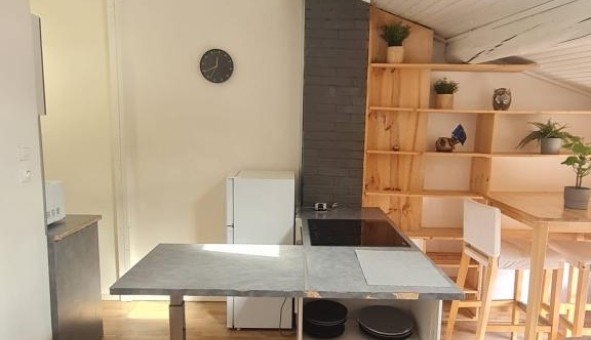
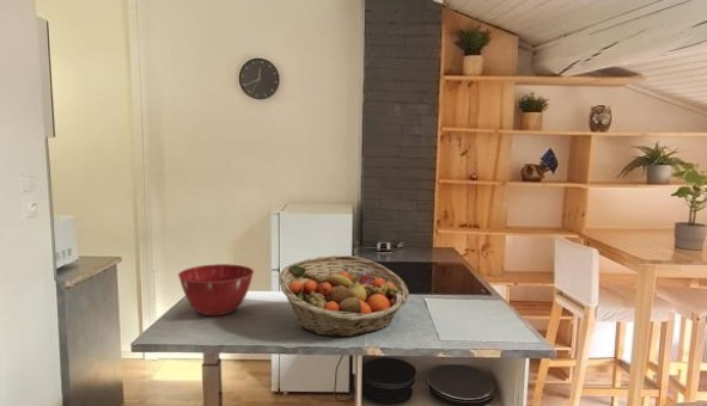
+ fruit basket [278,254,410,338]
+ mixing bowl [177,263,255,316]
